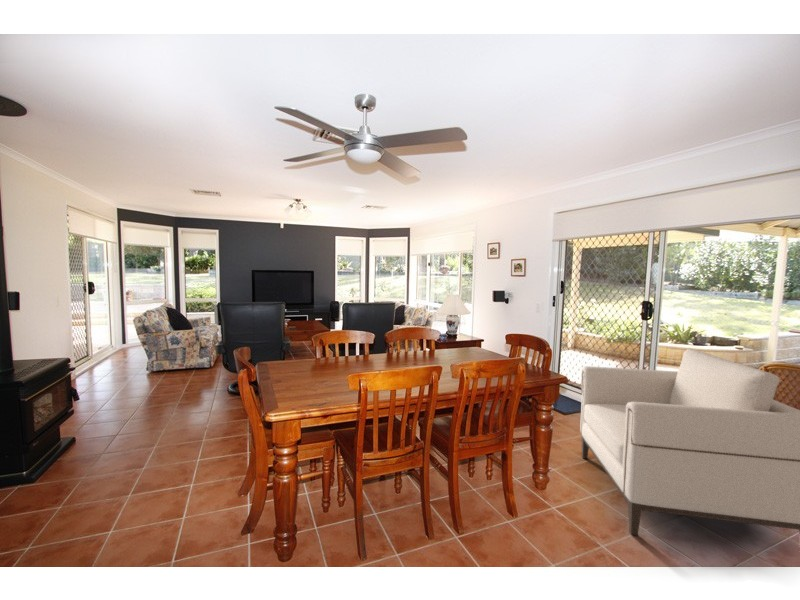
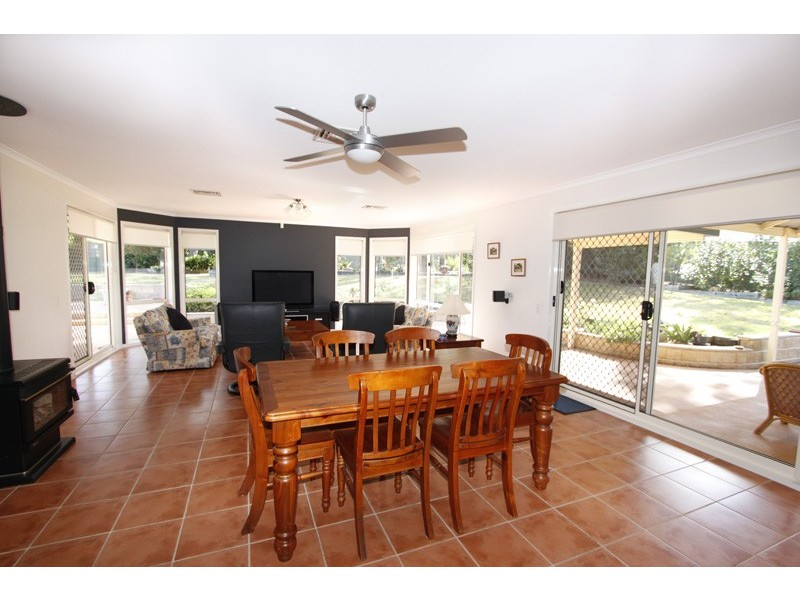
- chair [579,348,800,537]
